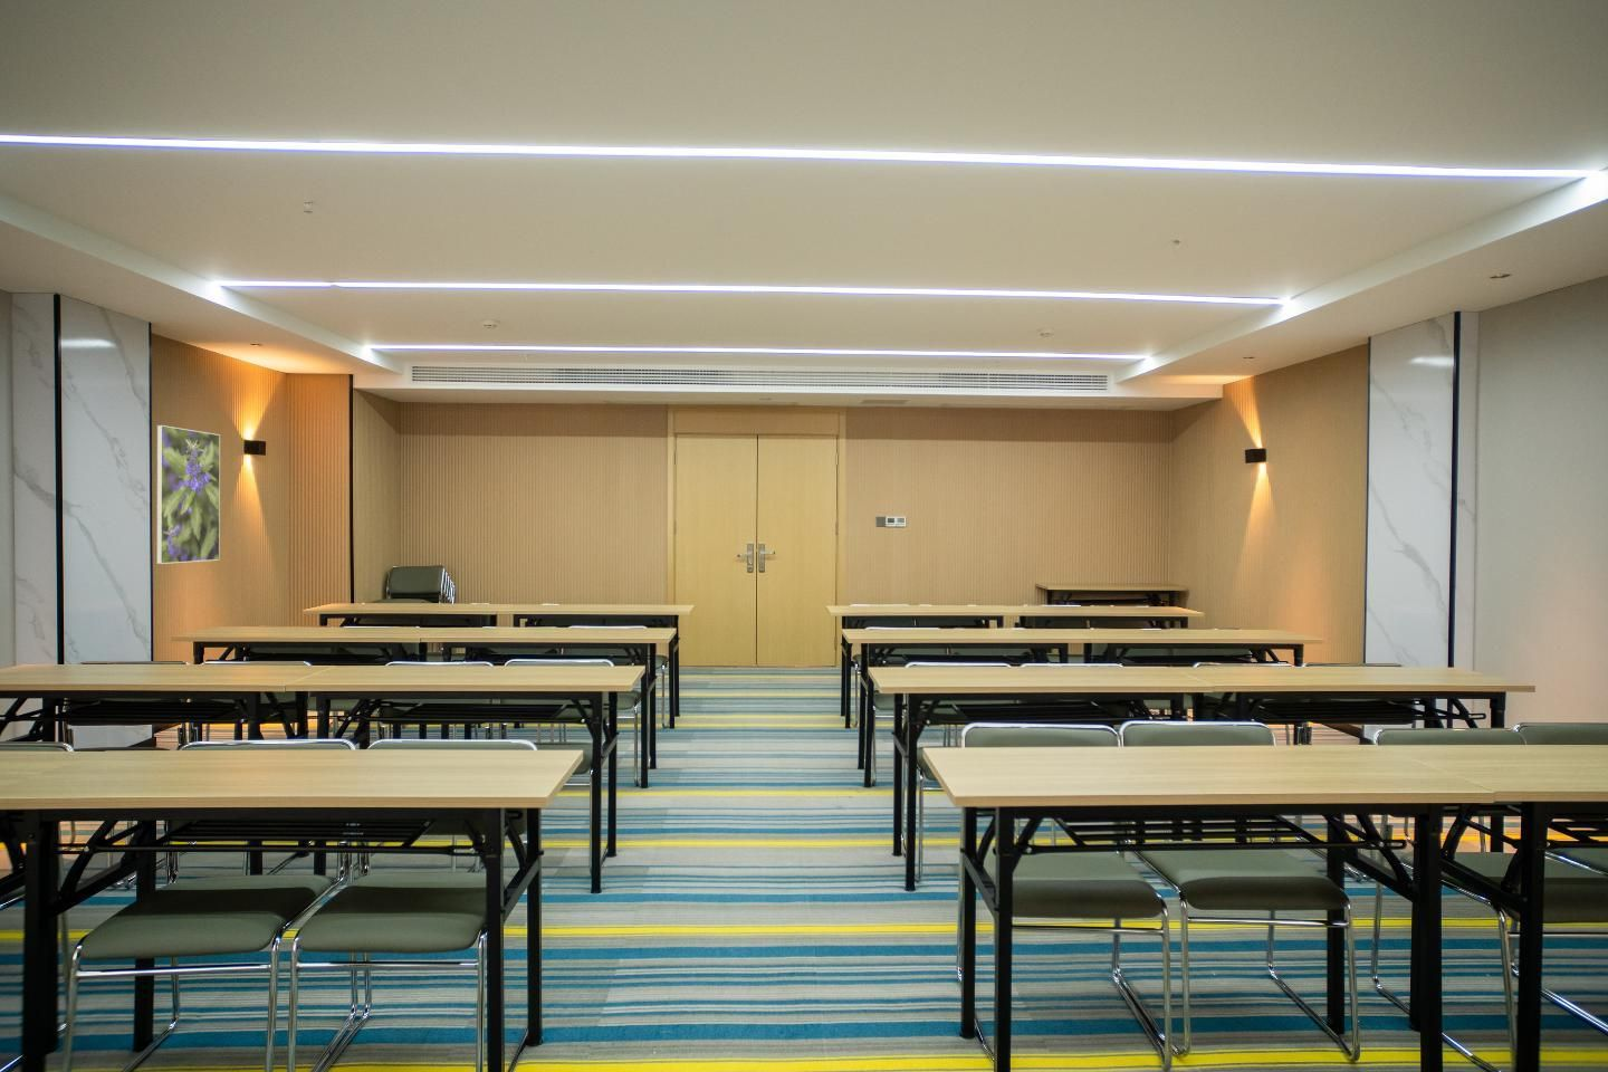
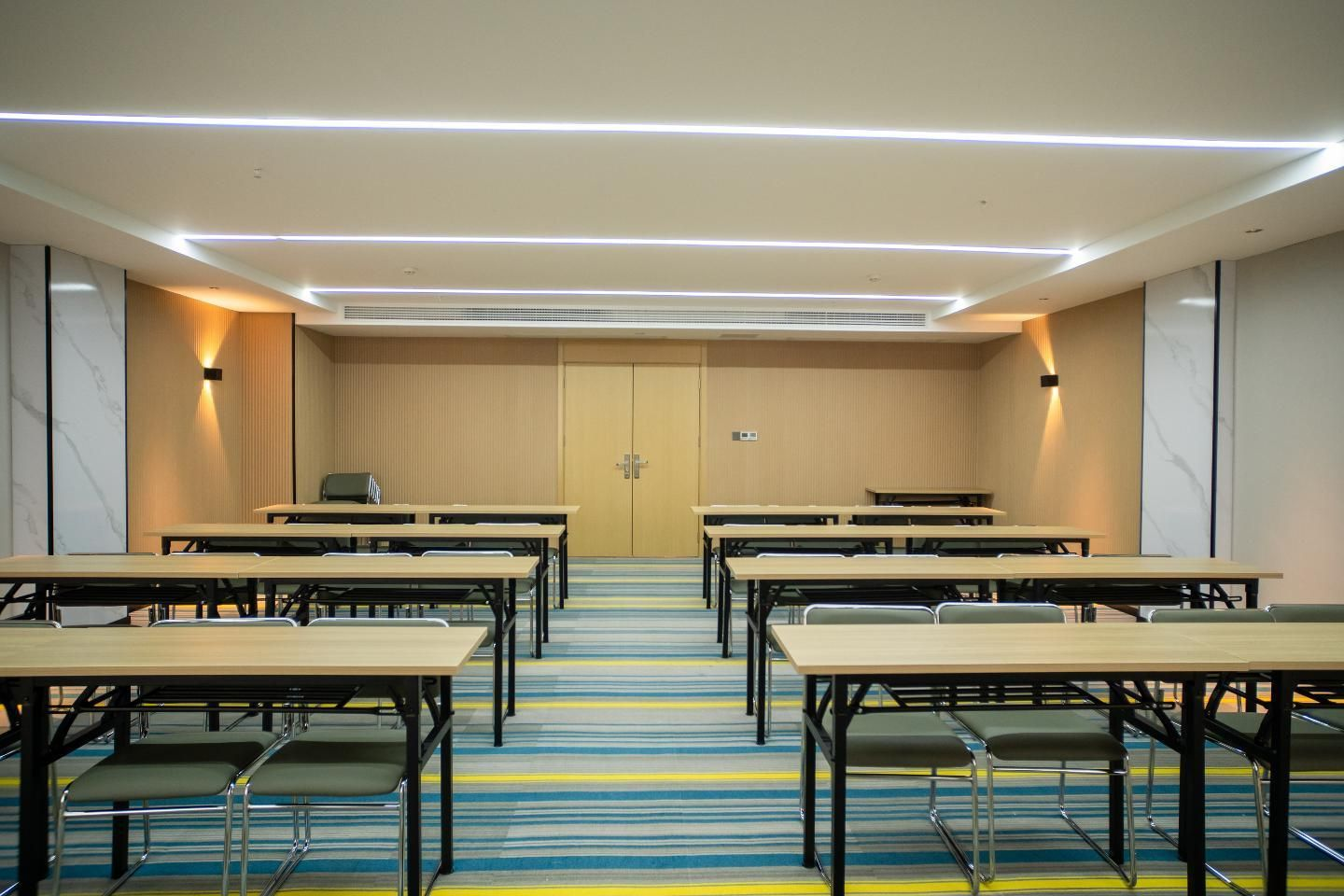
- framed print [156,425,221,565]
